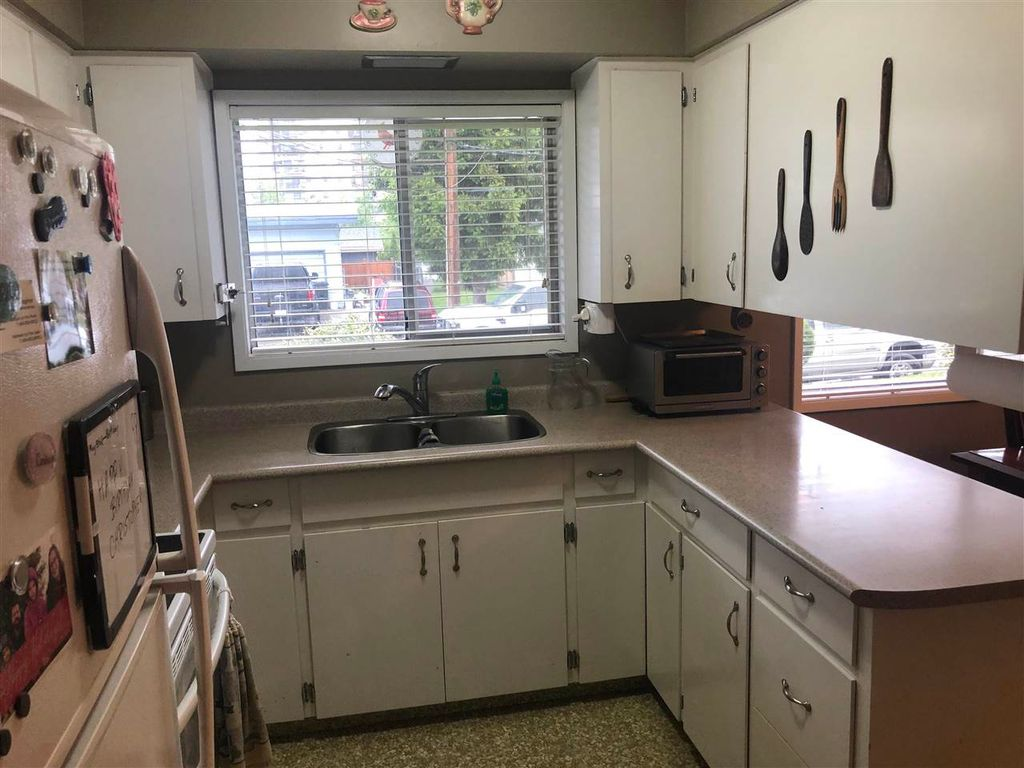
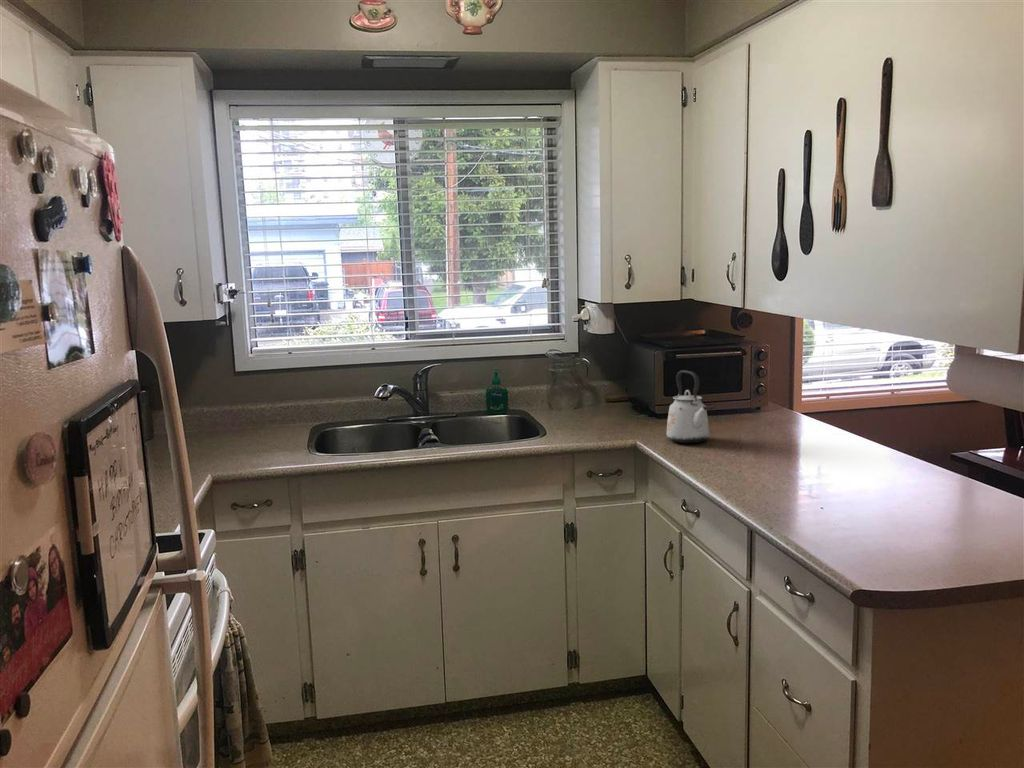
+ kettle [665,369,710,444]
